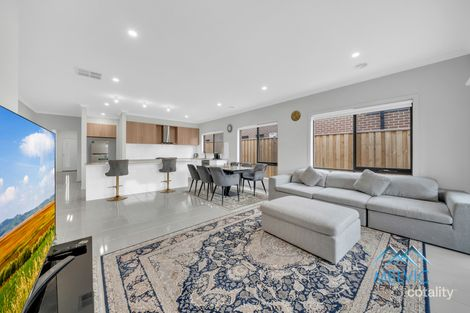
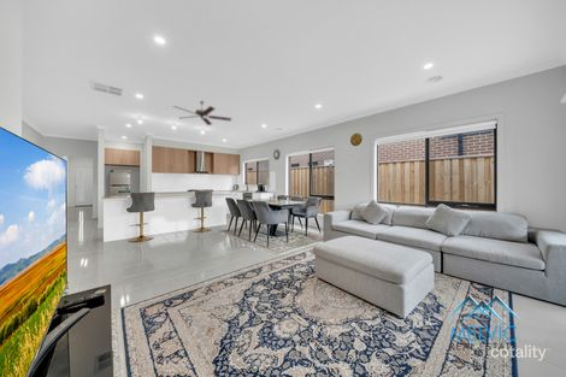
+ ceiling fan [172,100,232,126]
